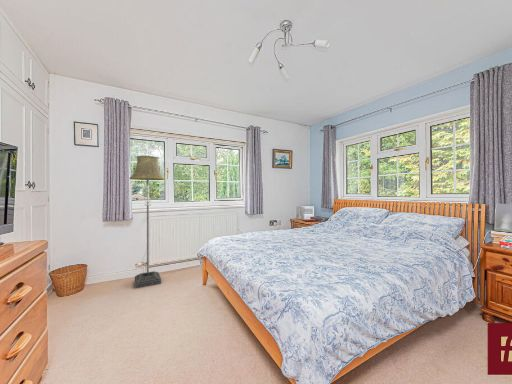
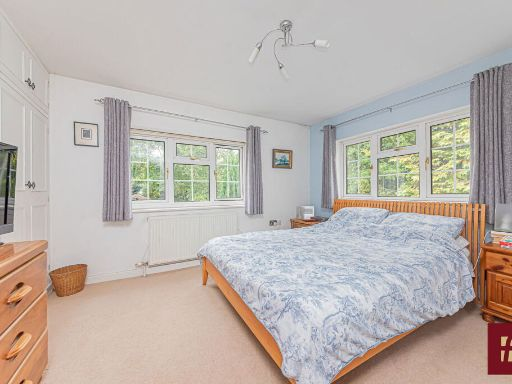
- floor lamp [128,155,166,289]
